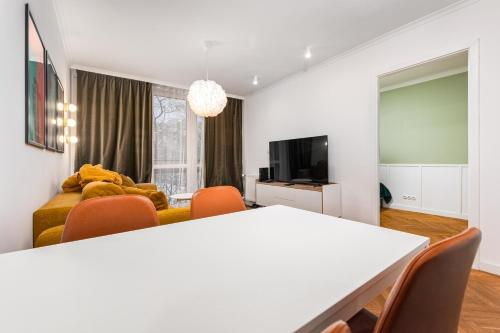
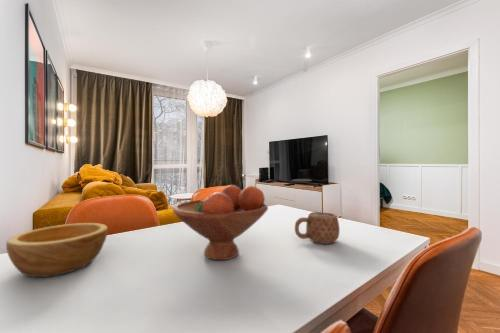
+ bowl [5,222,109,278]
+ fruit bowl [172,184,269,261]
+ mug [294,211,340,245]
